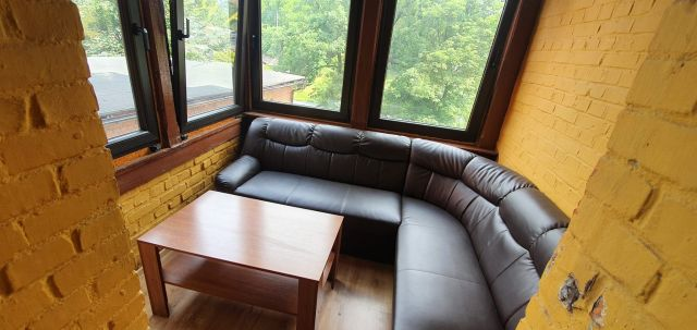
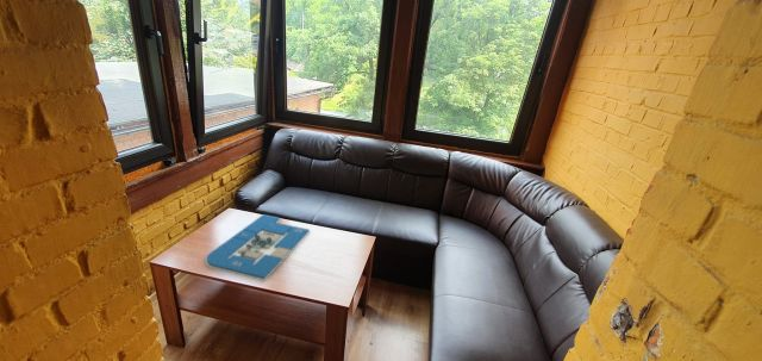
+ board game [205,213,311,282]
